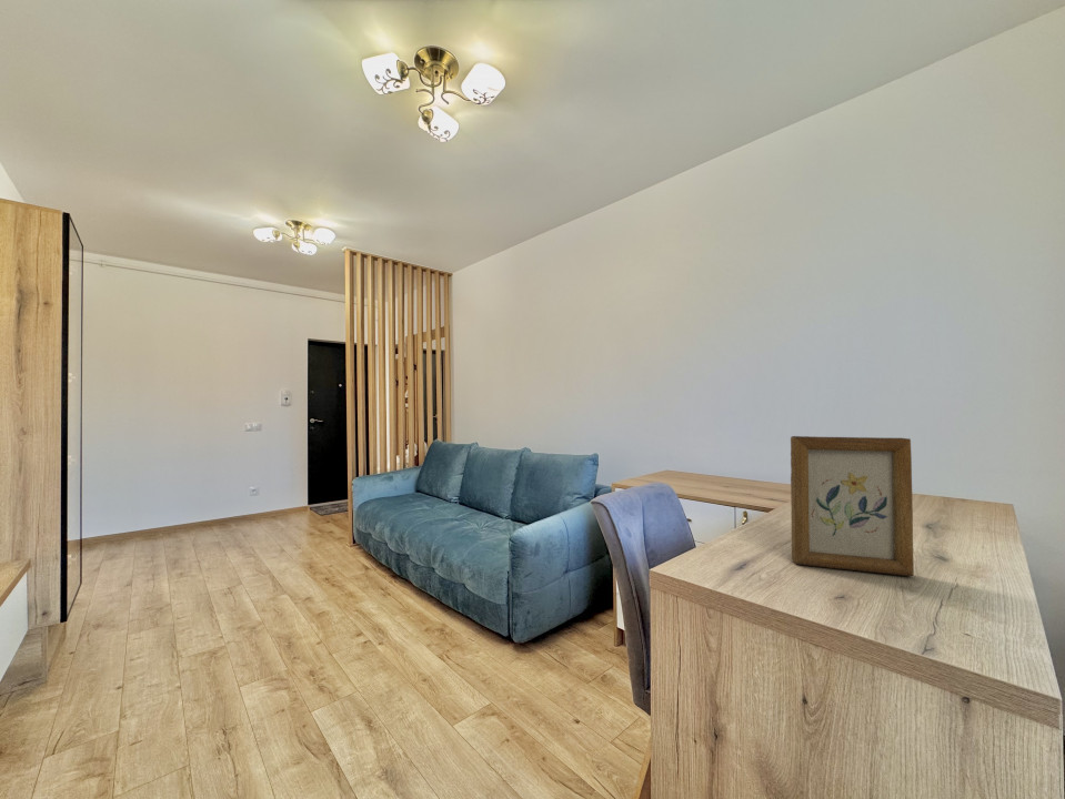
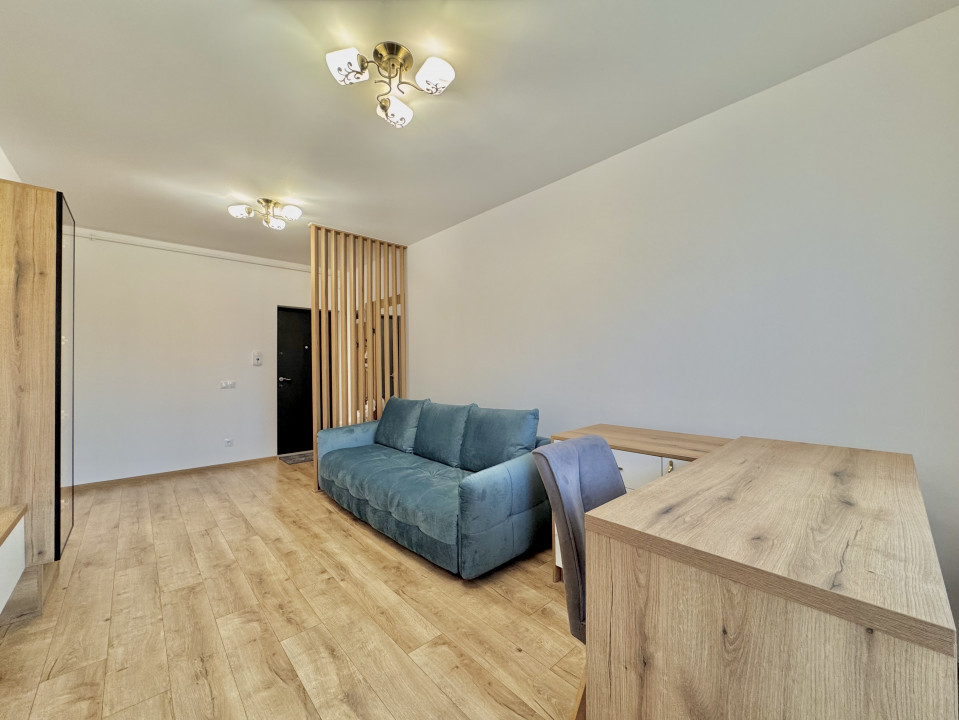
- picture frame [790,435,915,577]
